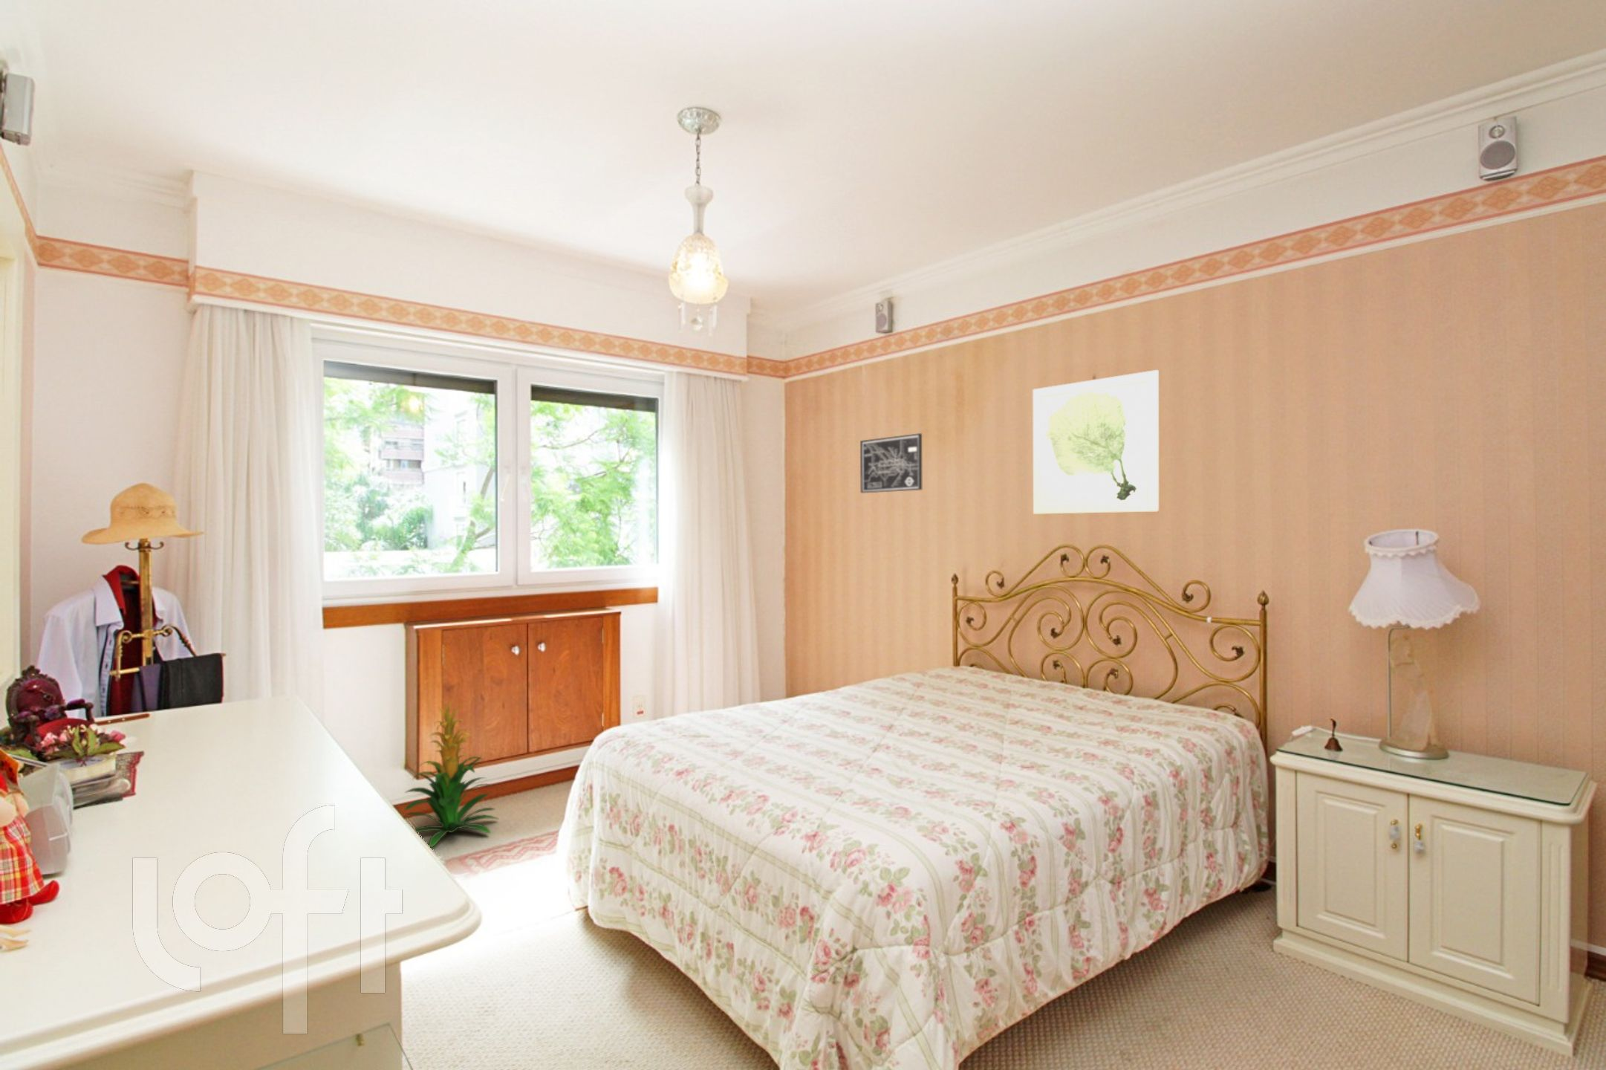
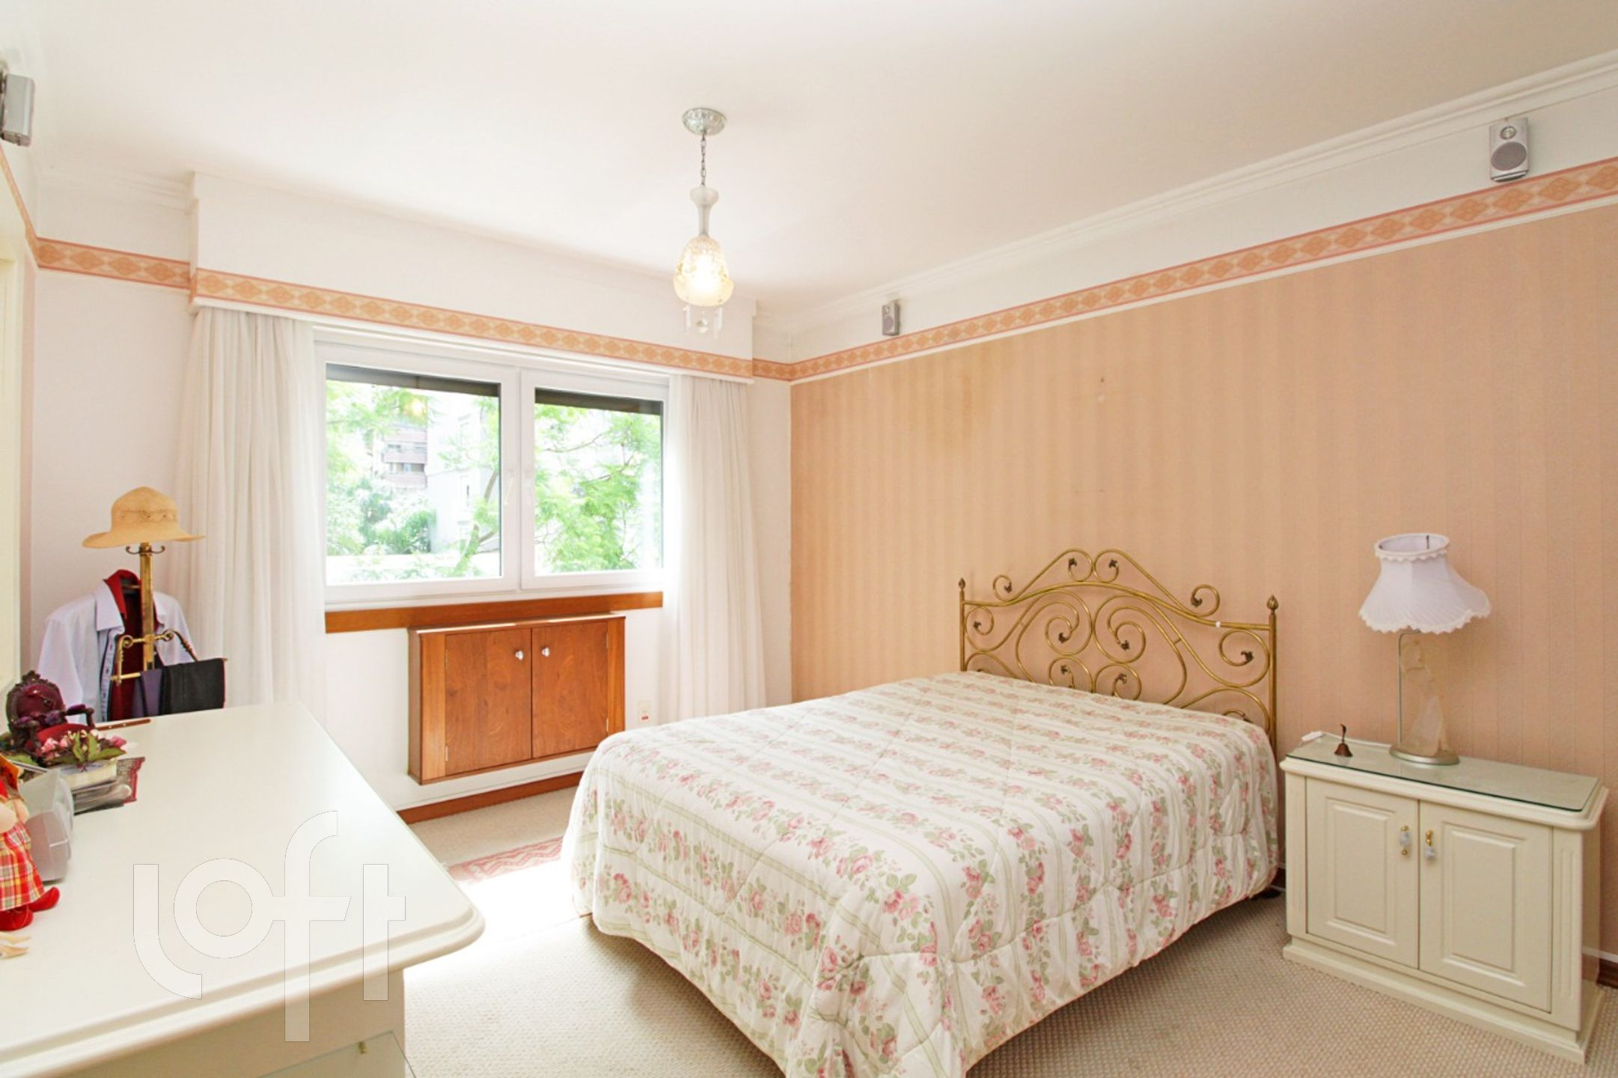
- indoor plant [404,697,499,848]
- wall art [1033,369,1159,515]
- wall art [860,432,923,493]
